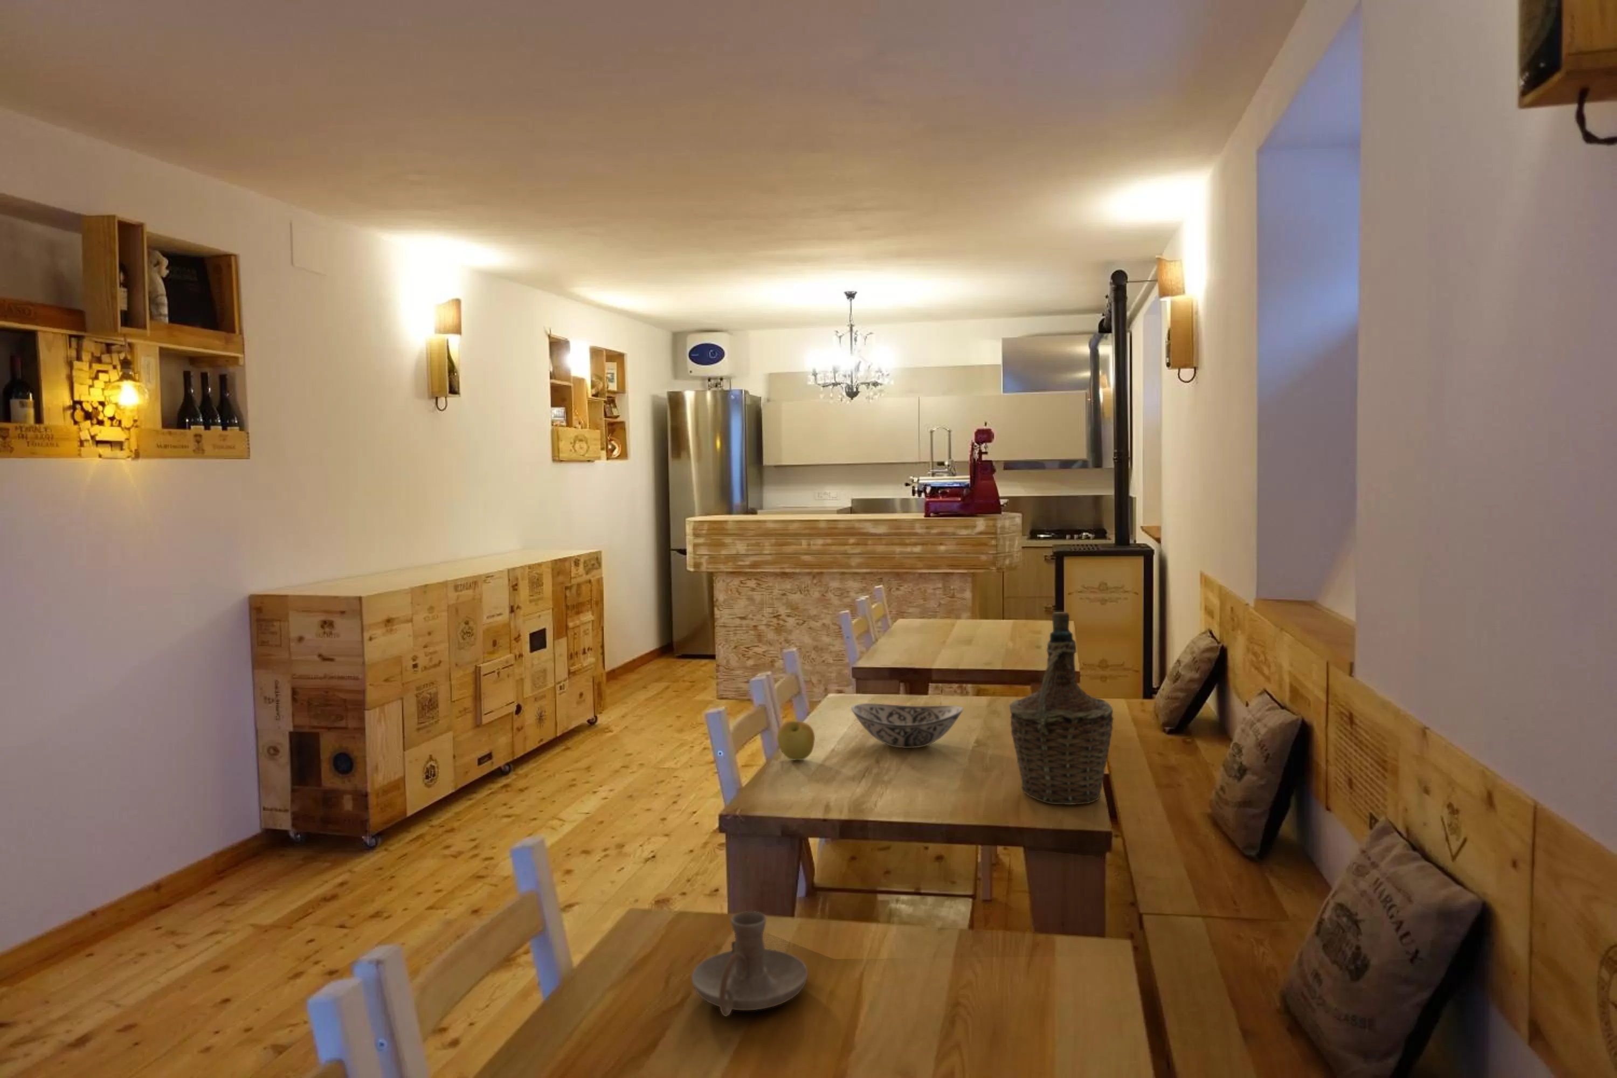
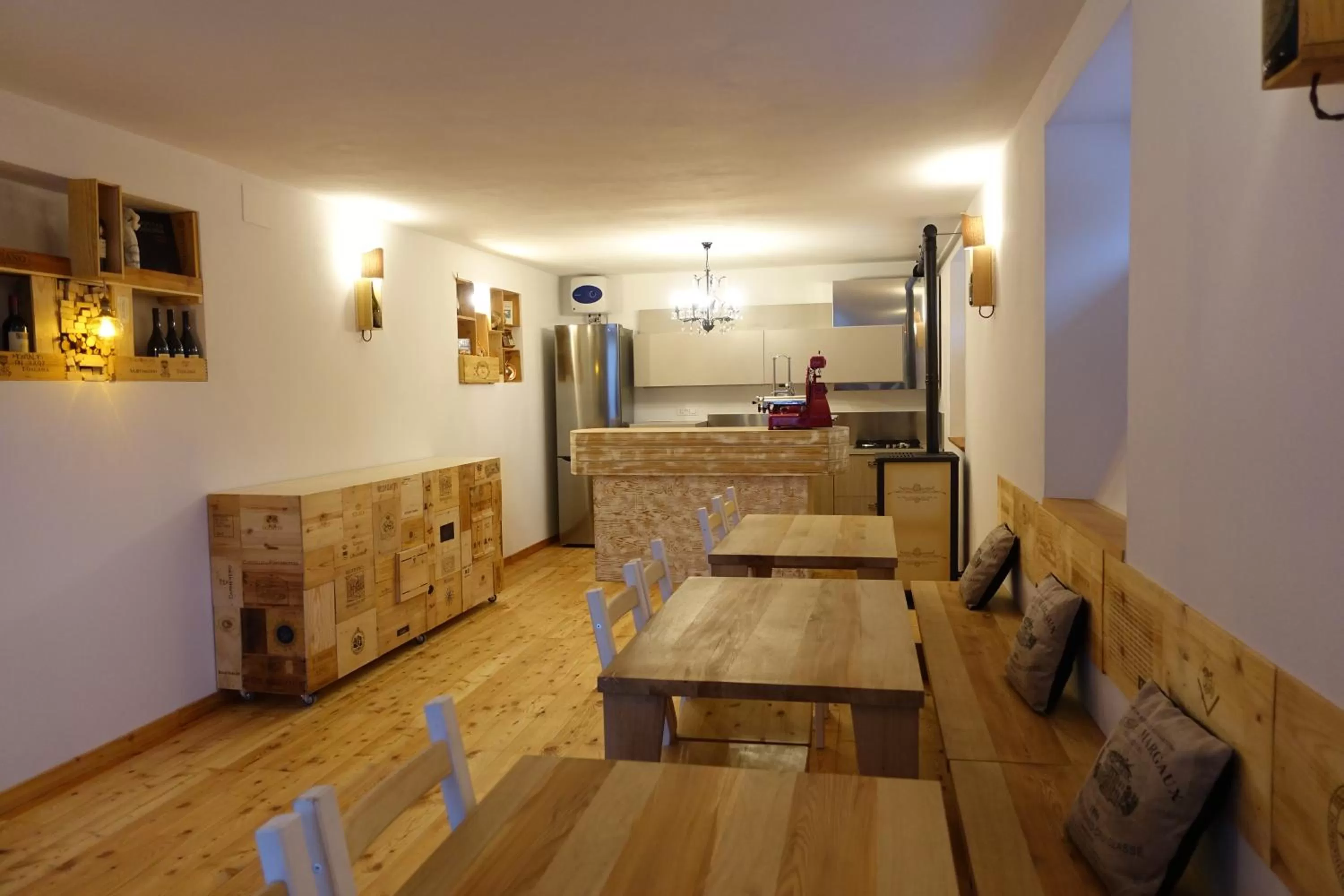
- apple [776,721,816,760]
- bottle [1008,611,1114,805]
- decorative bowl [851,703,964,748]
- candle holder [691,911,808,1017]
